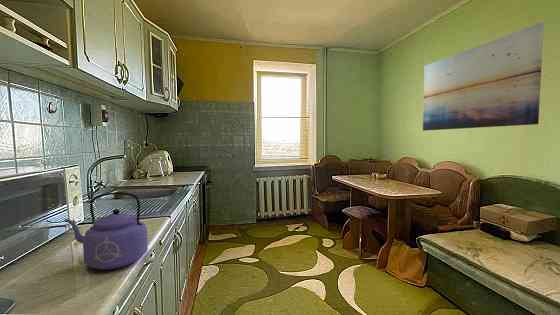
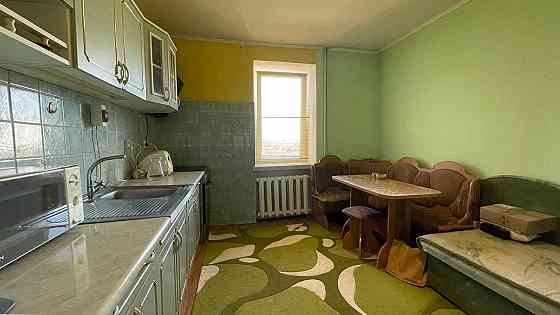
- wall art [422,22,545,132]
- kettle [64,191,149,271]
